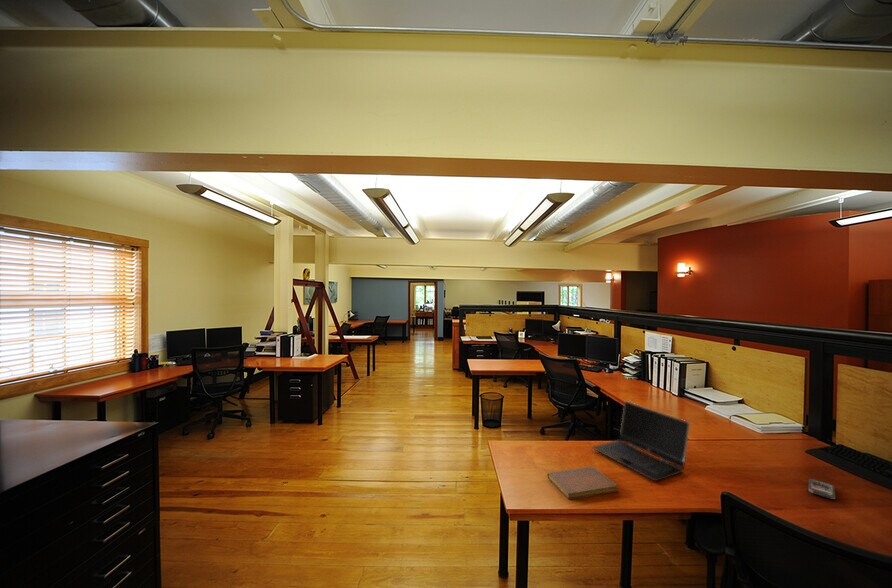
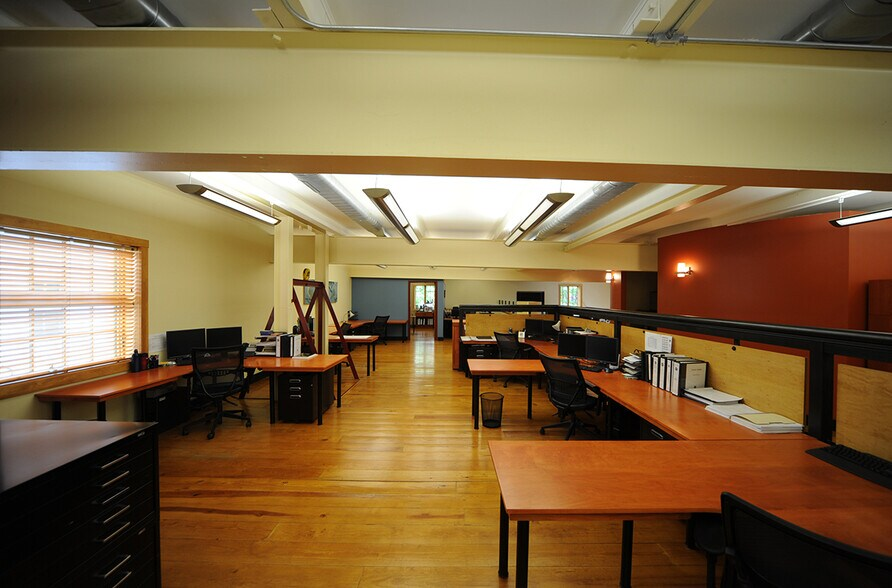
- smartphone [807,478,837,500]
- laptop computer [591,400,691,482]
- notebook [546,465,619,500]
